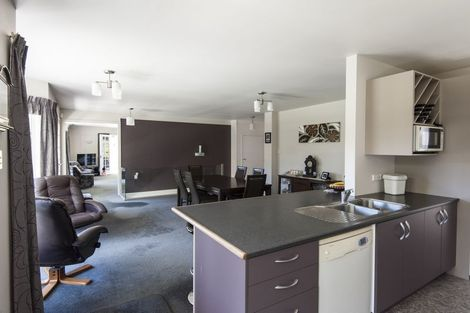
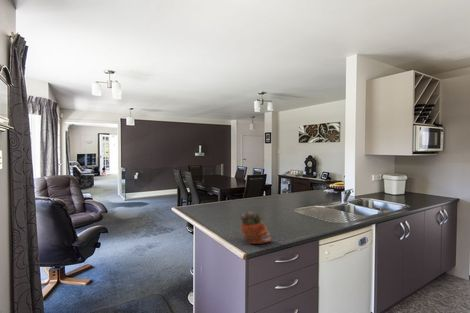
+ succulent planter [238,210,272,245]
